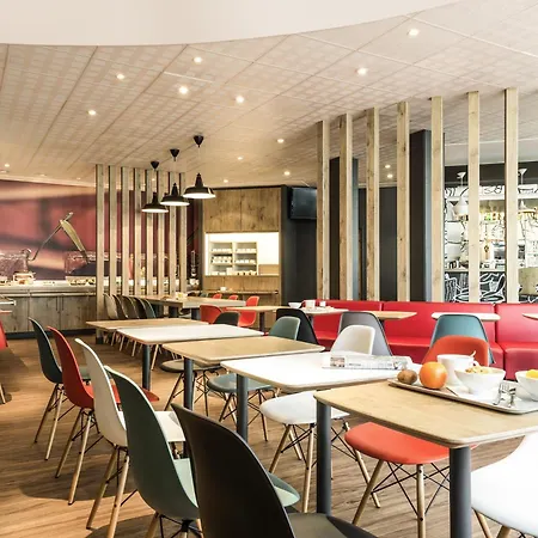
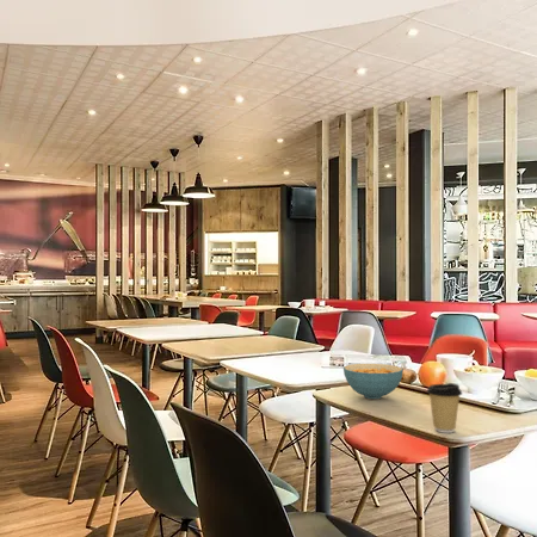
+ cereal bowl [342,363,405,400]
+ coffee cup [426,382,463,434]
